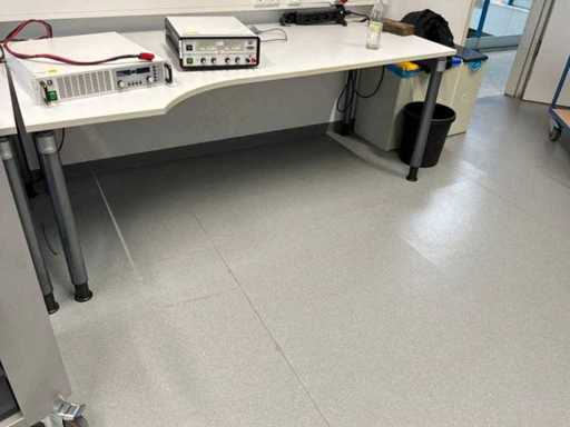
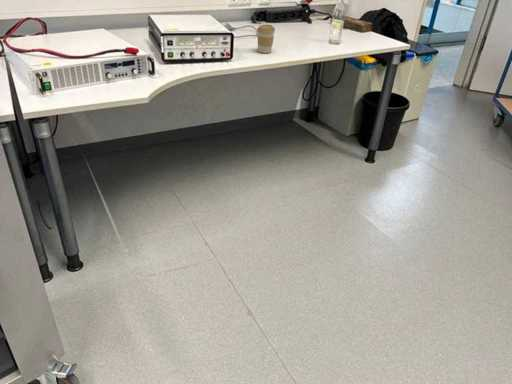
+ coffee cup [256,24,276,54]
